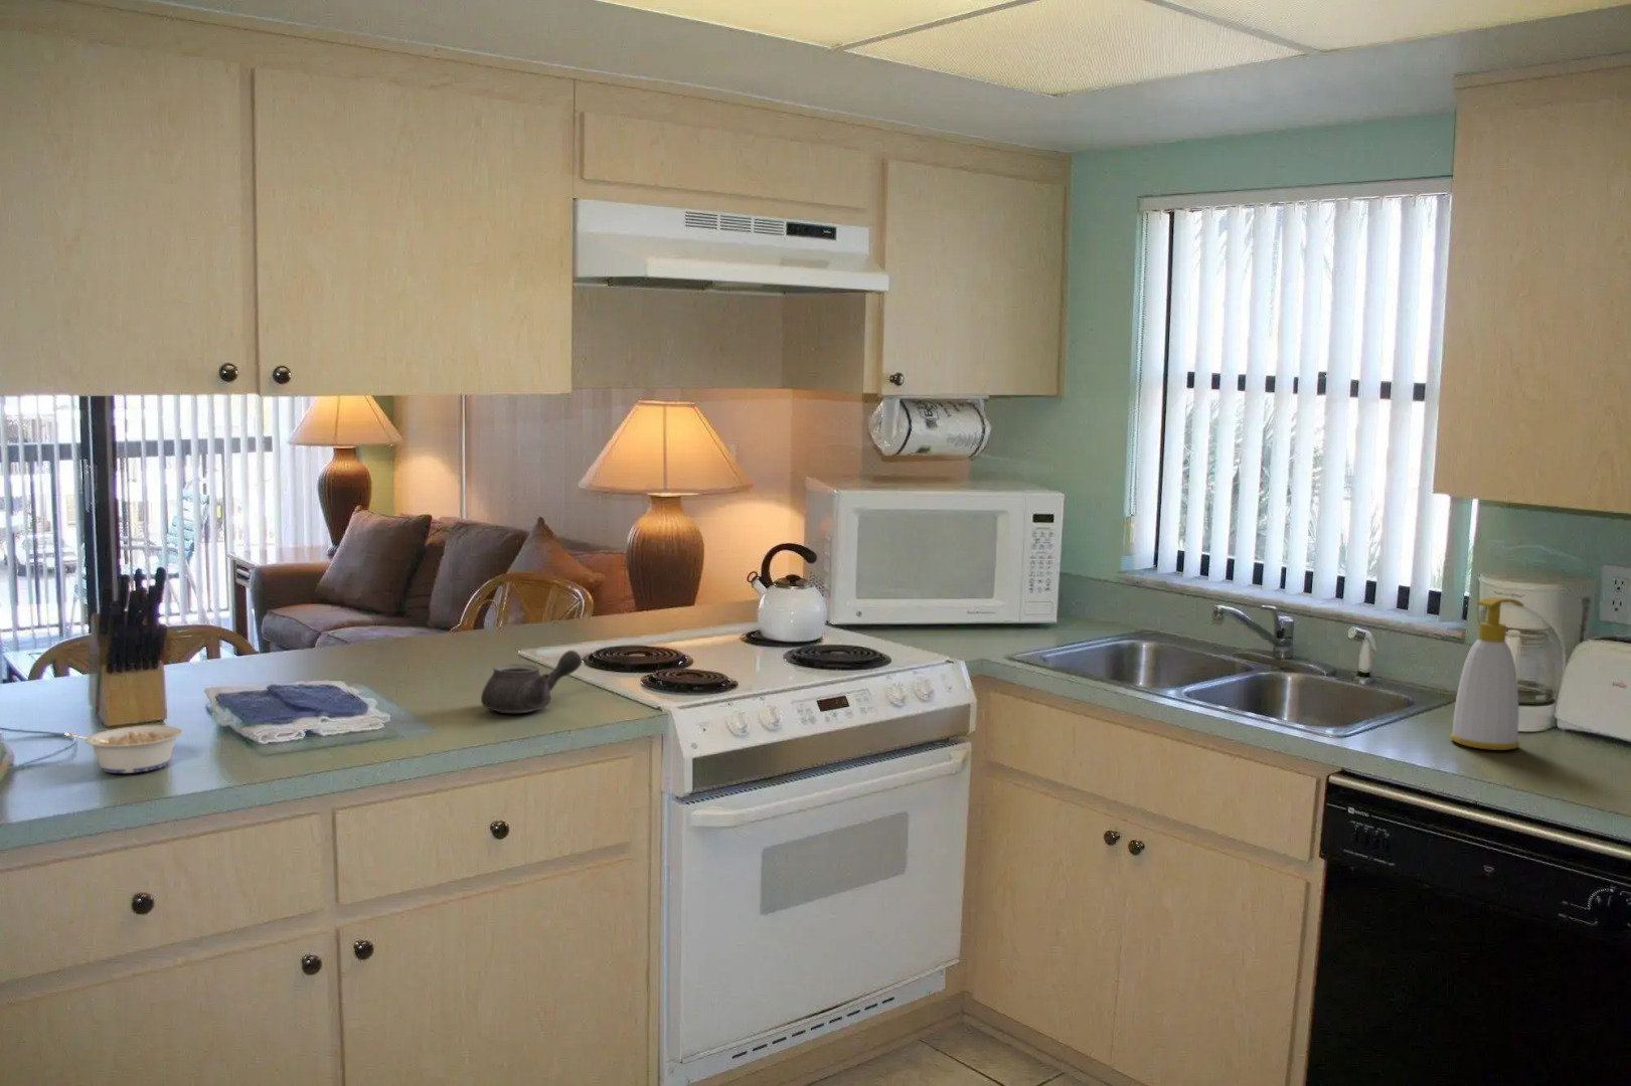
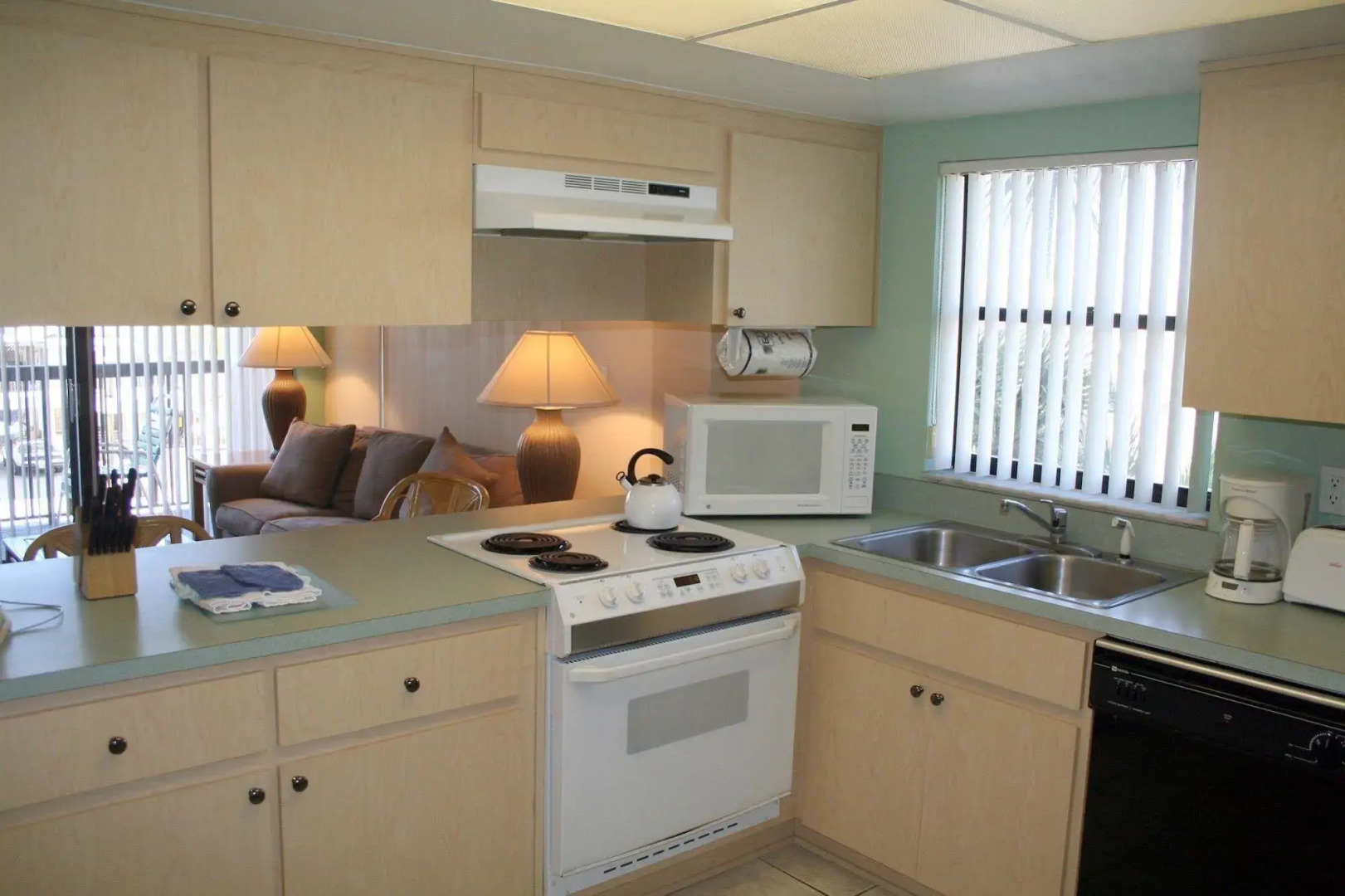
- legume [63,724,184,775]
- soap bottle [1449,596,1526,751]
- teapot [480,650,582,714]
